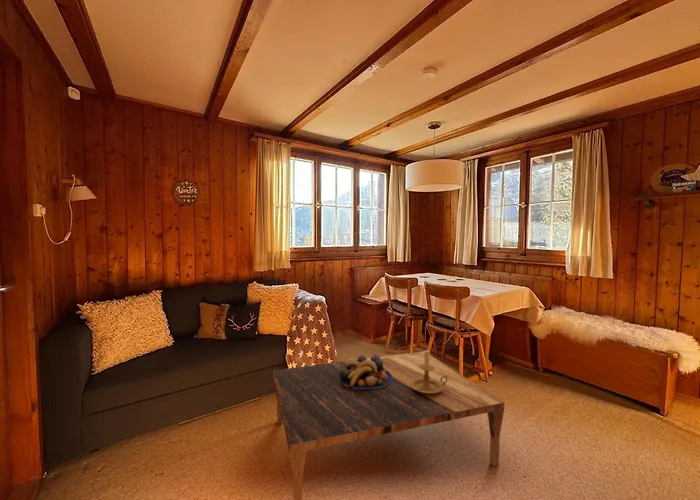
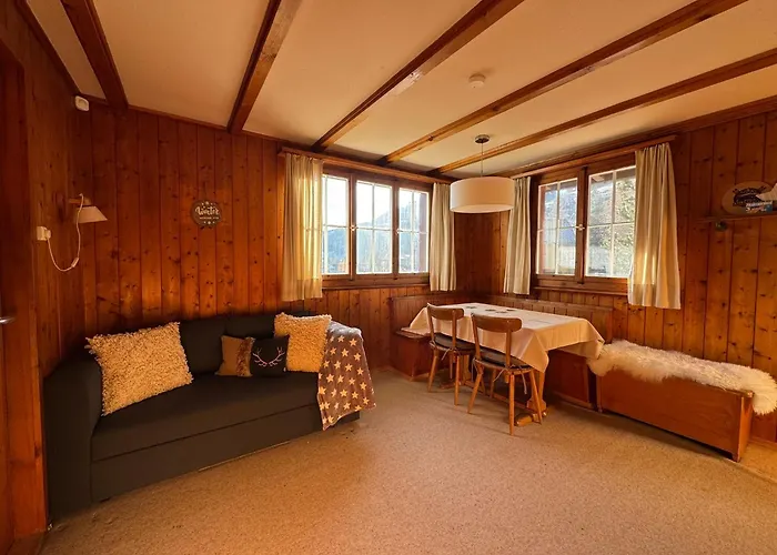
- fruit bowl [339,354,393,389]
- candle holder [410,349,448,393]
- coffee table [273,350,506,500]
